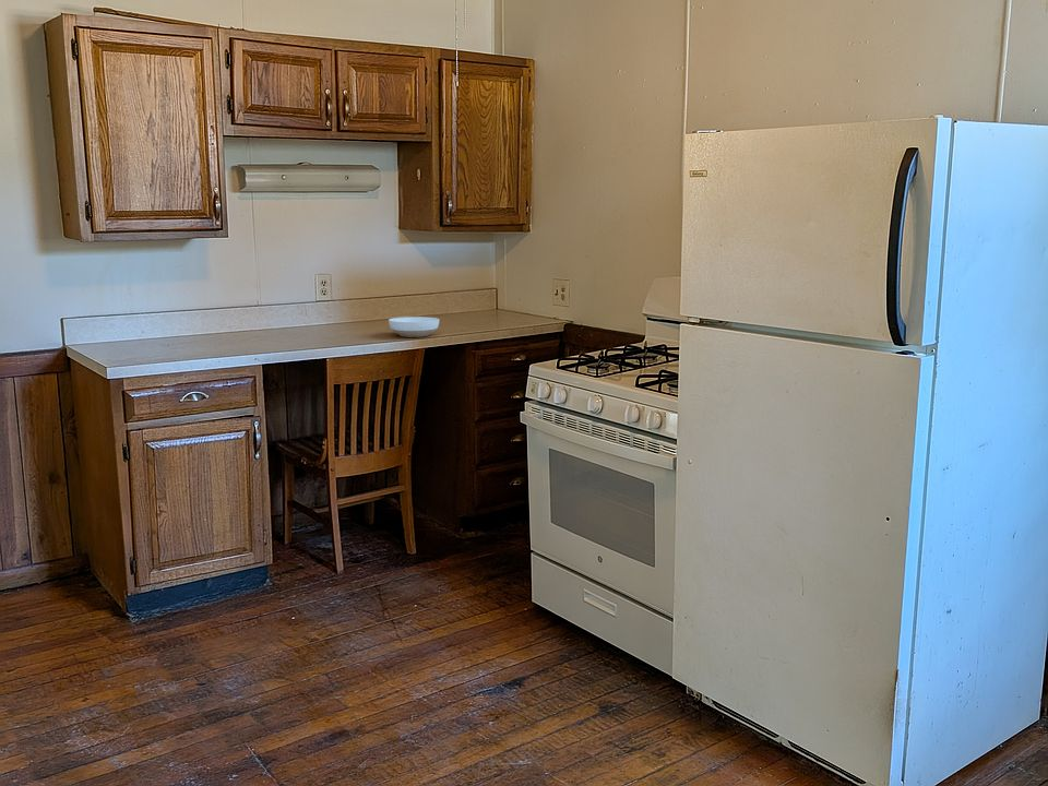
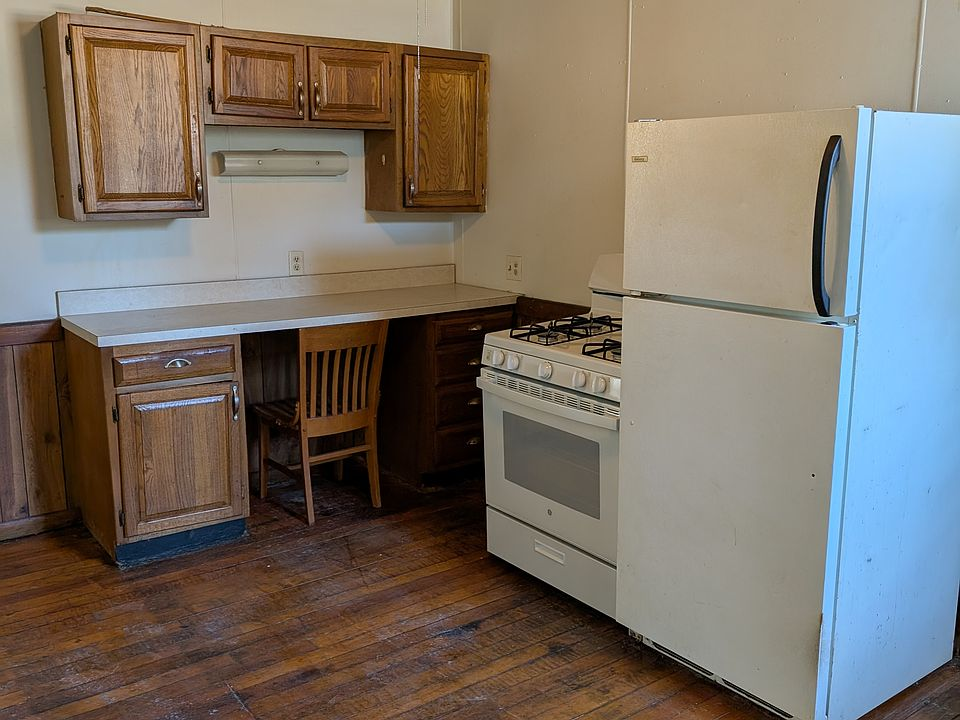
- bowl [388,315,440,338]
